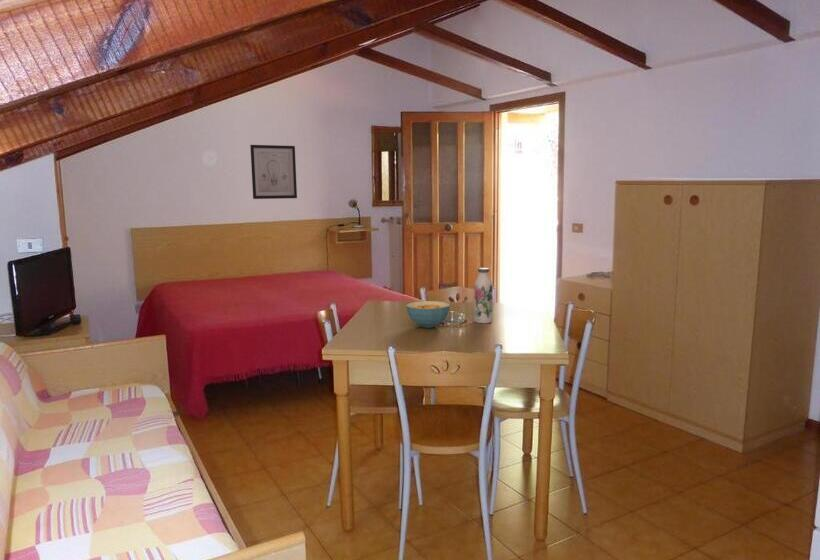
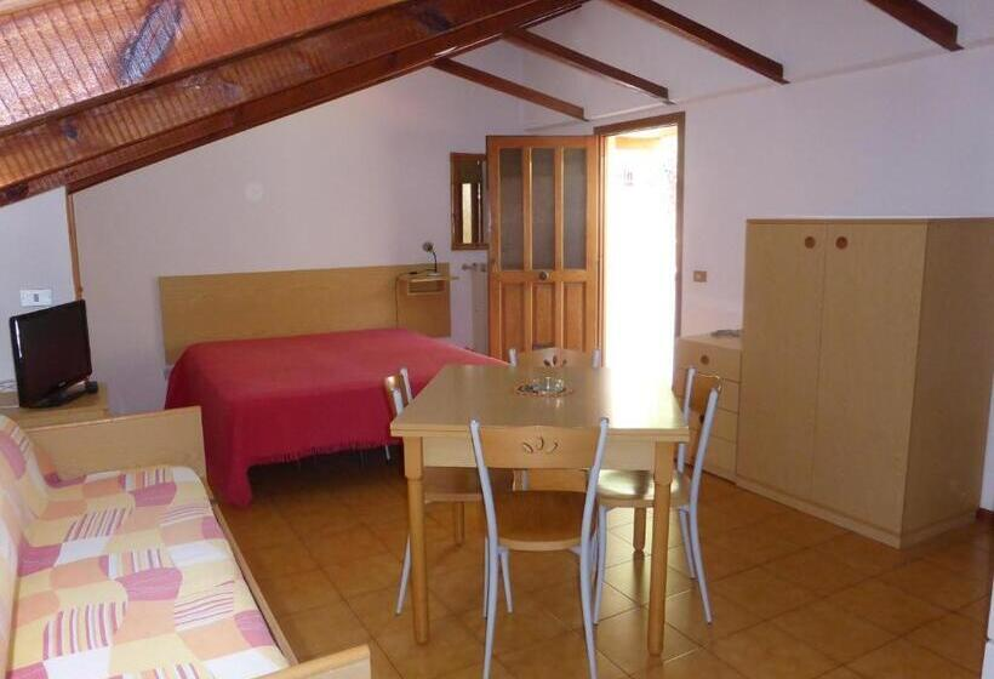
- wall art [249,144,298,200]
- water bottle [473,267,494,324]
- cereal bowl [405,300,451,329]
